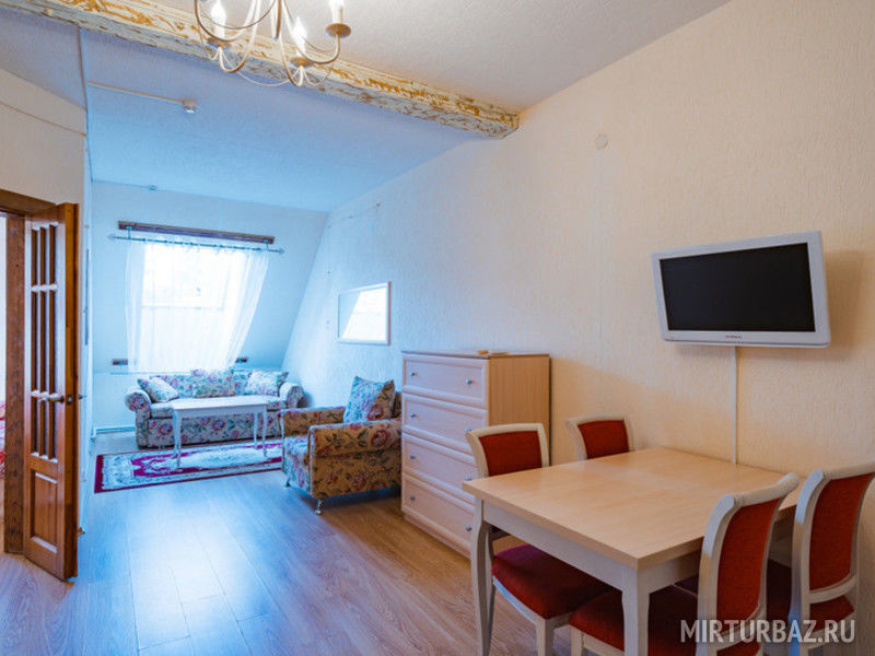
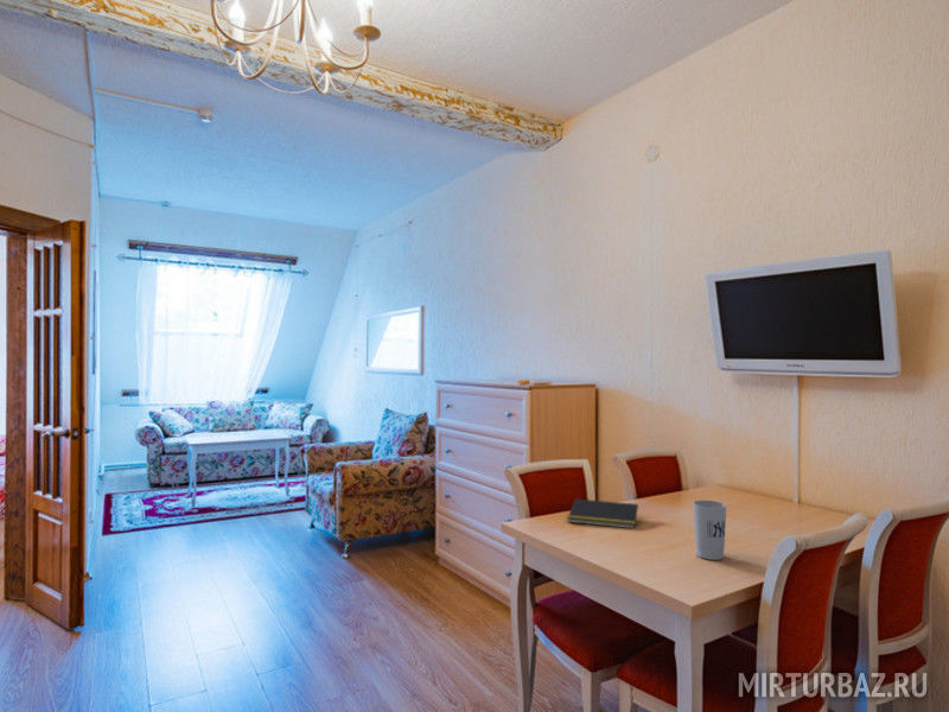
+ notepad [566,498,639,529]
+ cup [692,500,728,561]
